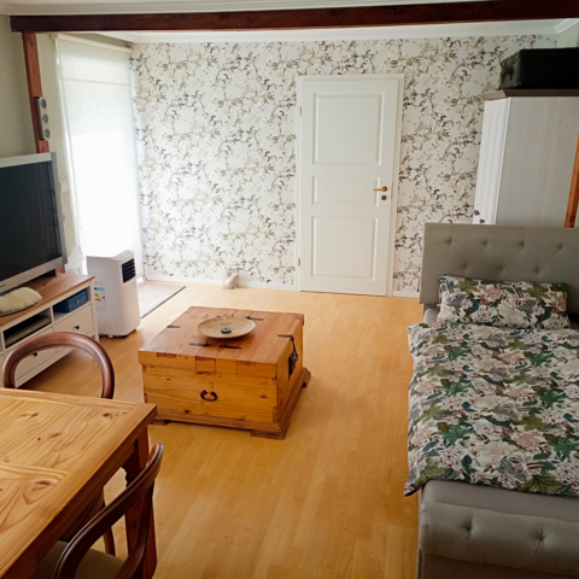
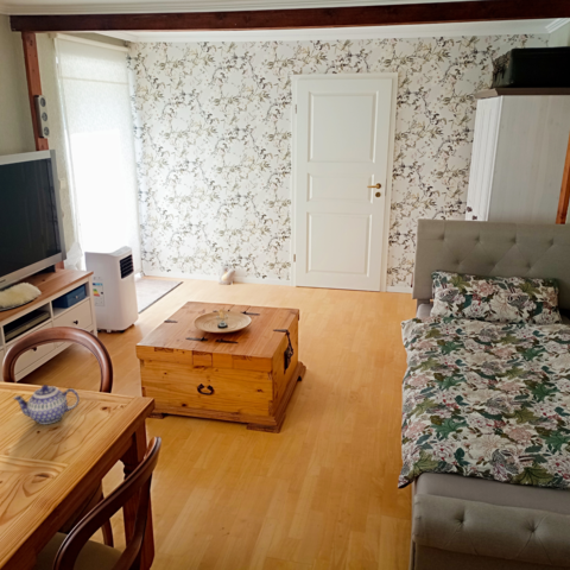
+ teapot [12,384,81,425]
